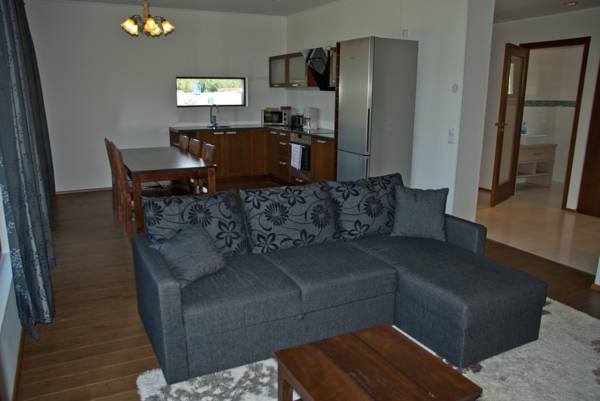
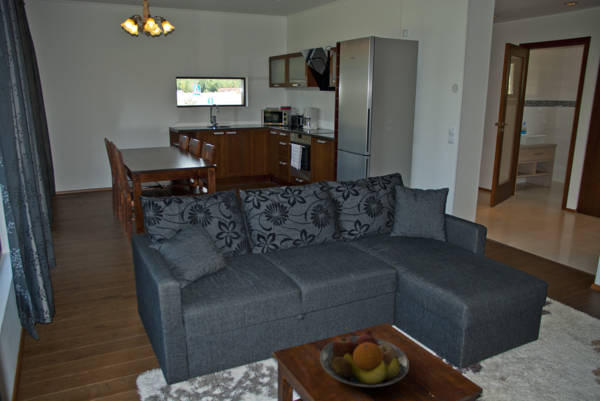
+ fruit bowl [319,329,410,388]
